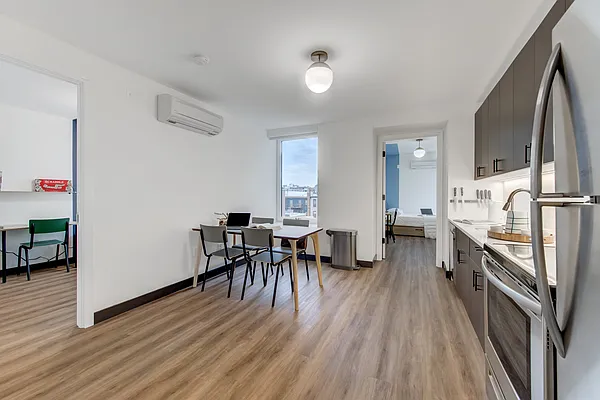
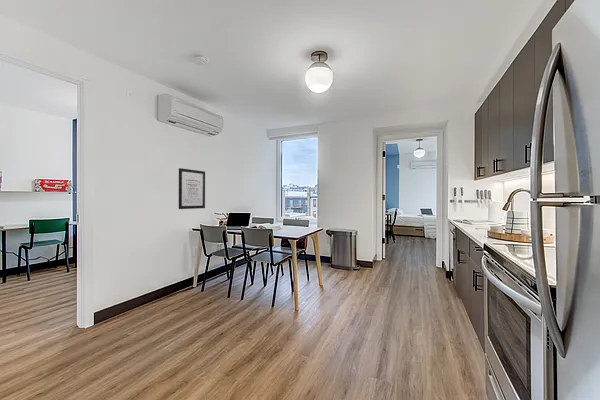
+ wall art [178,167,206,210]
